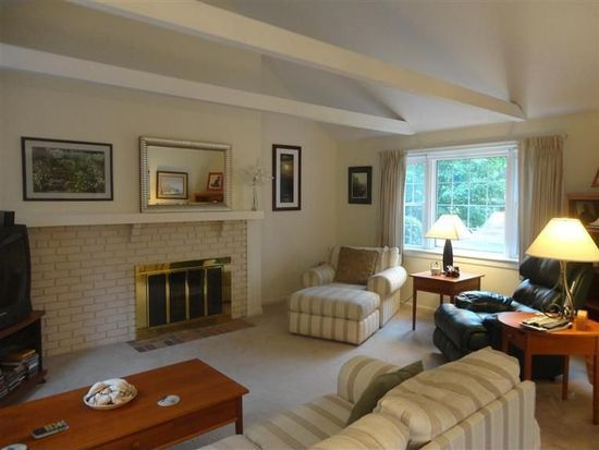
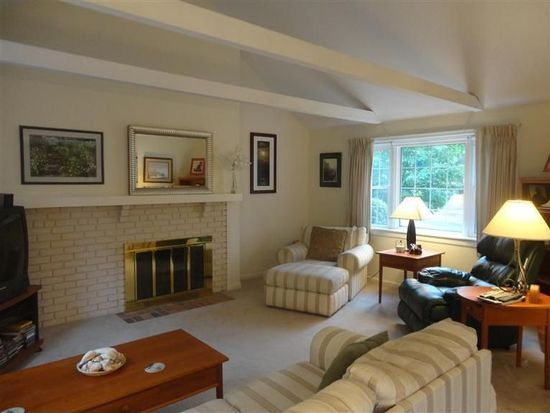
- remote control [32,419,70,439]
